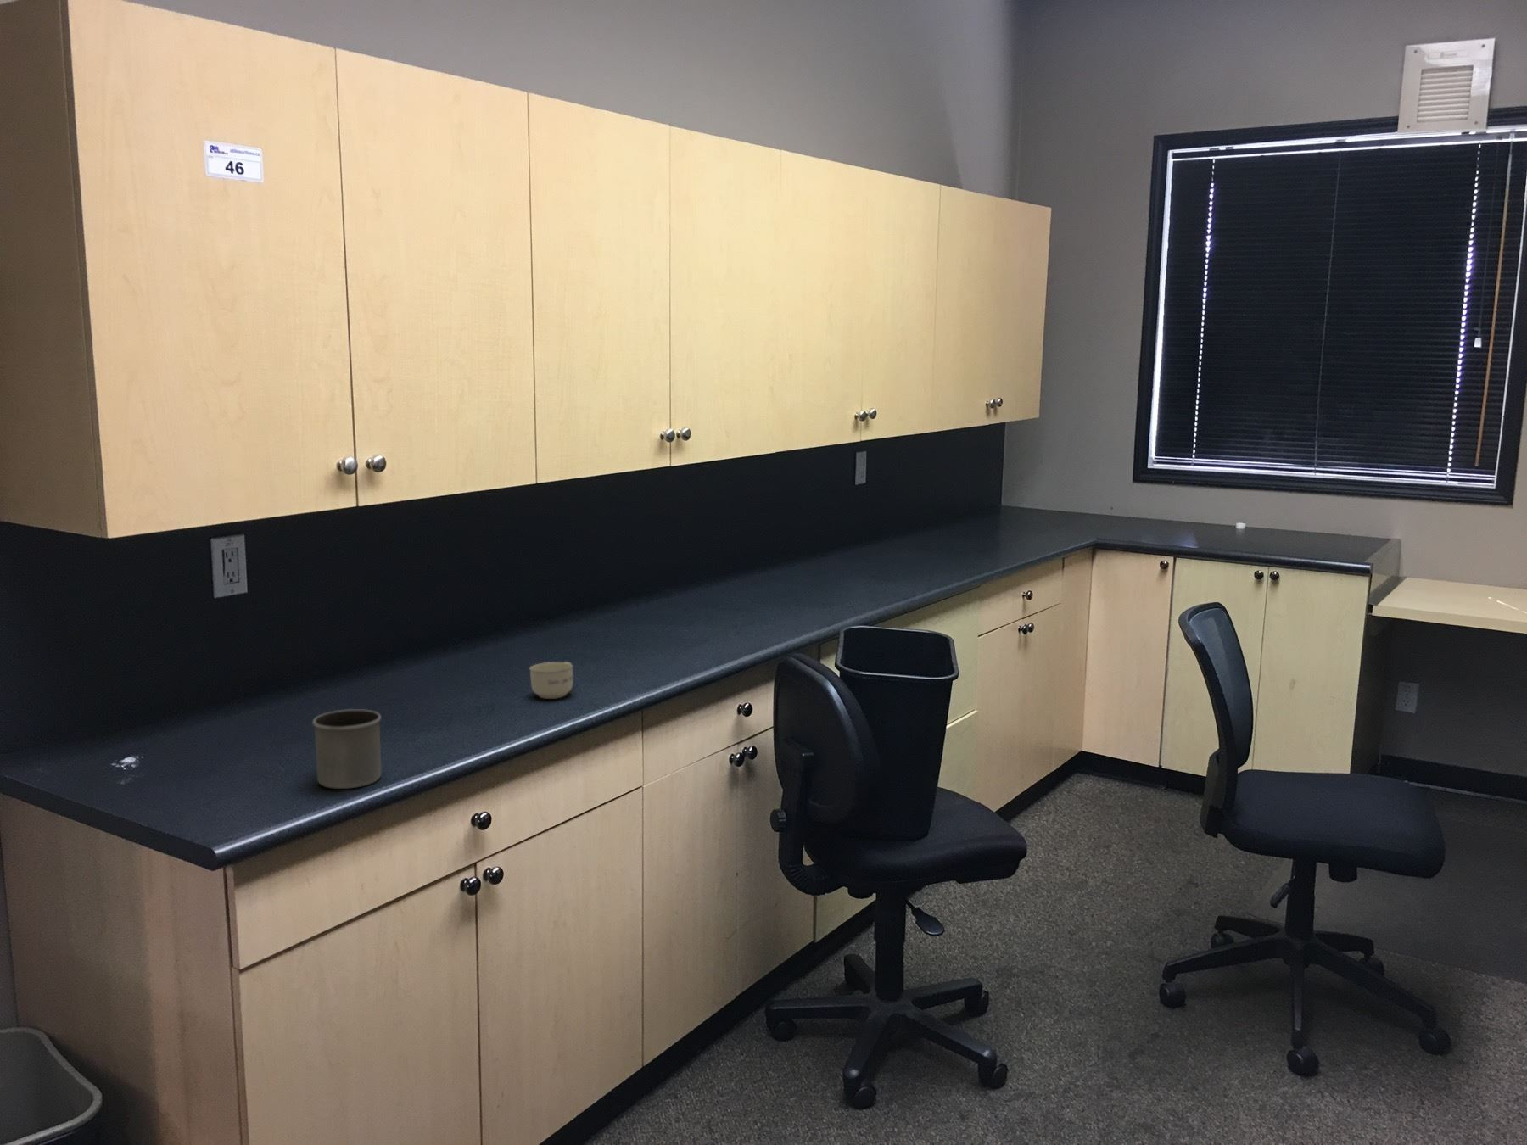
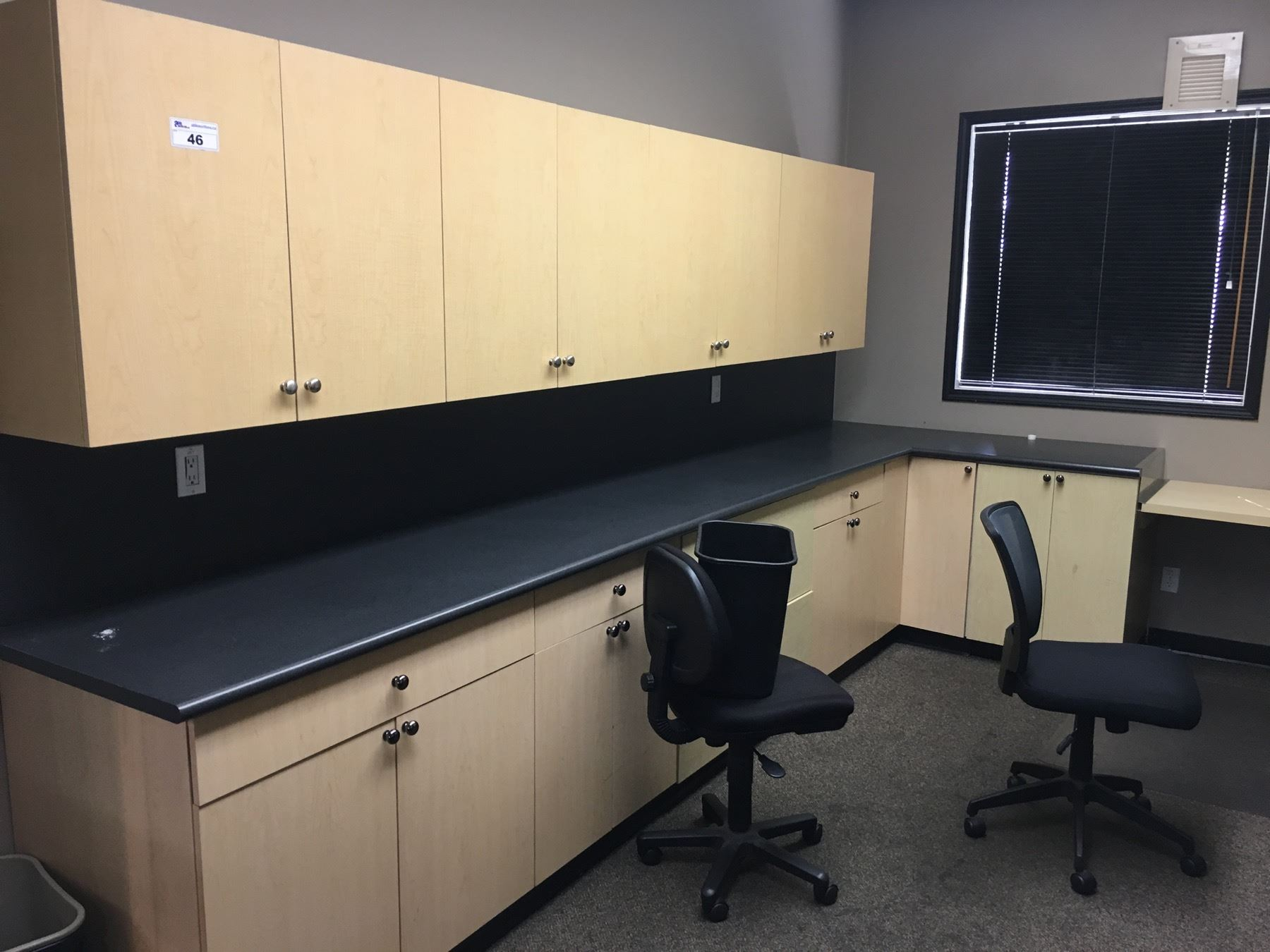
- mug [313,708,381,790]
- cup [529,660,574,700]
